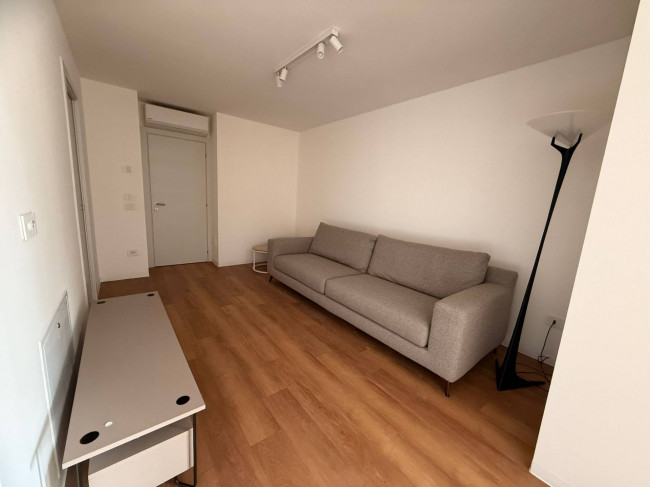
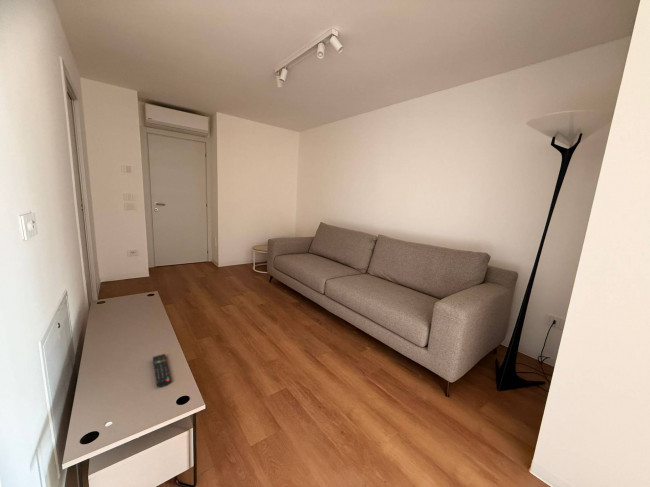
+ remote control [152,353,172,388]
